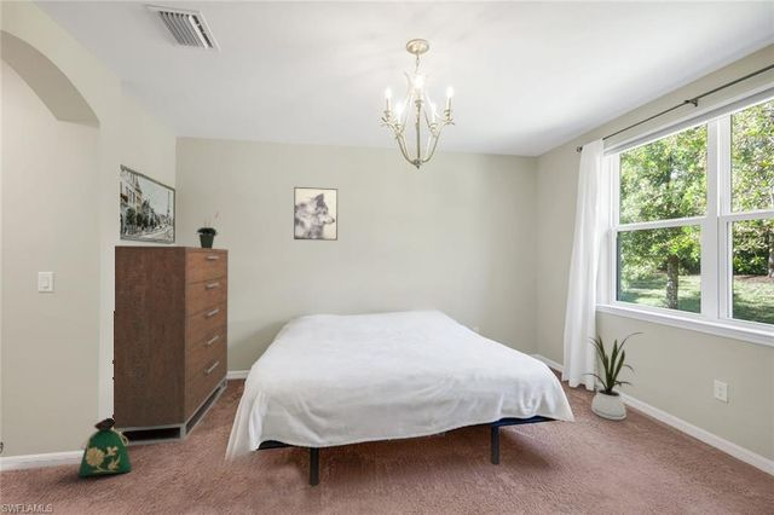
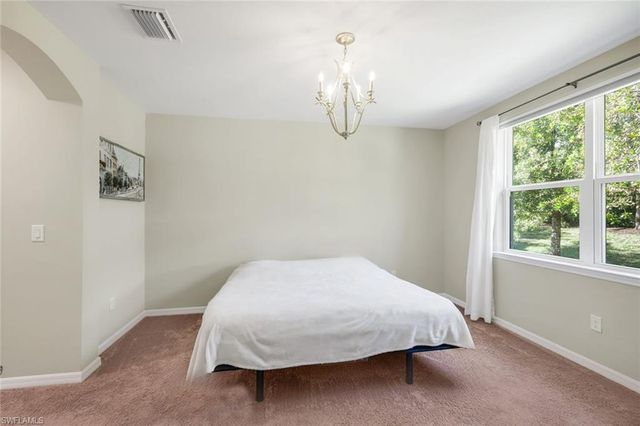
- wall art [293,186,339,242]
- house plant [580,331,645,421]
- potted plant [195,210,220,249]
- bag [76,417,133,478]
- dresser [111,244,230,447]
